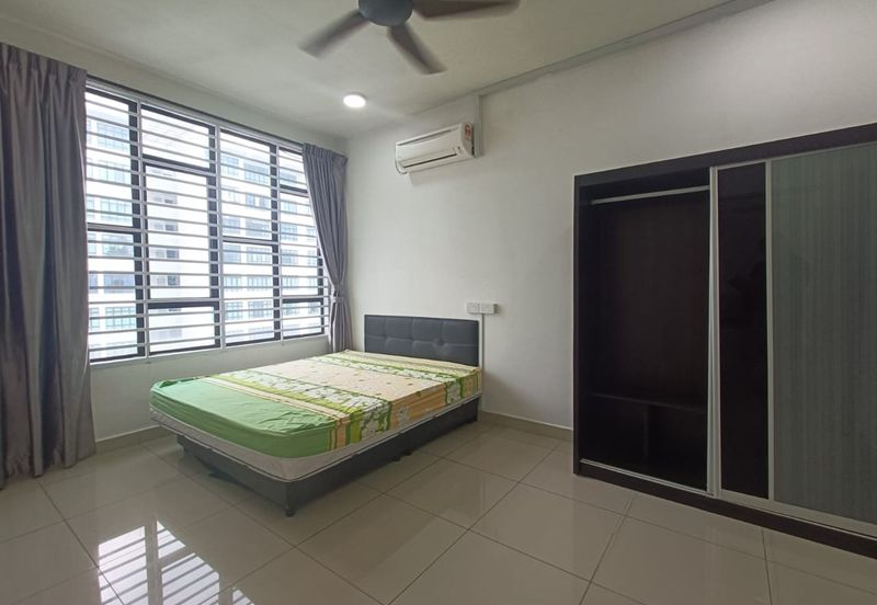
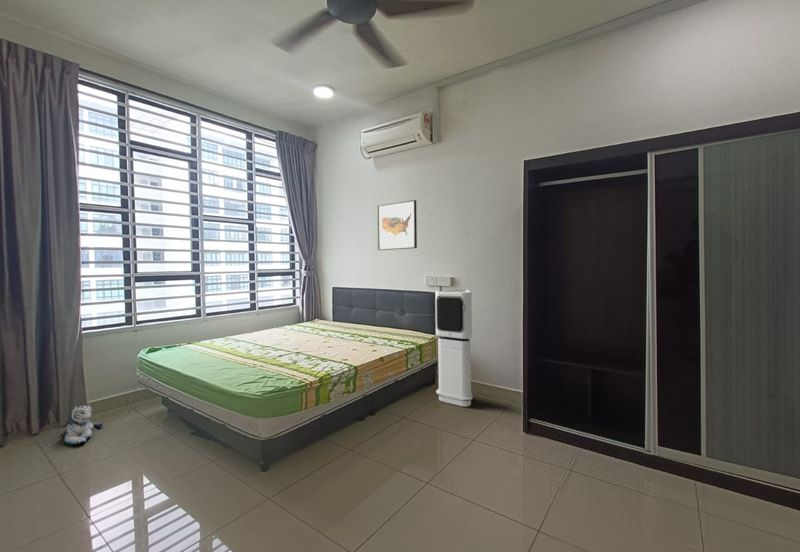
+ plush toy [62,404,103,446]
+ wall art [376,199,418,251]
+ air purifier [434,289,474,408]
